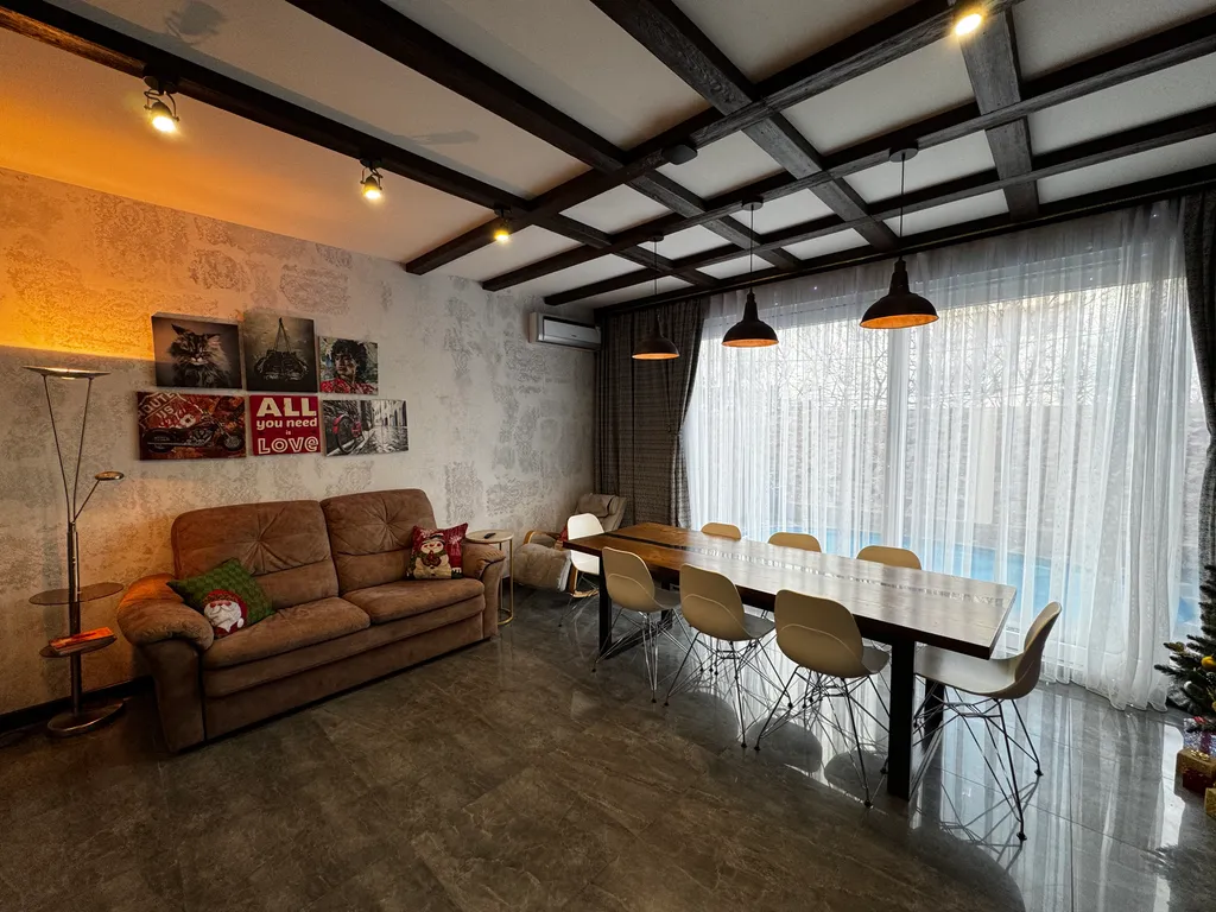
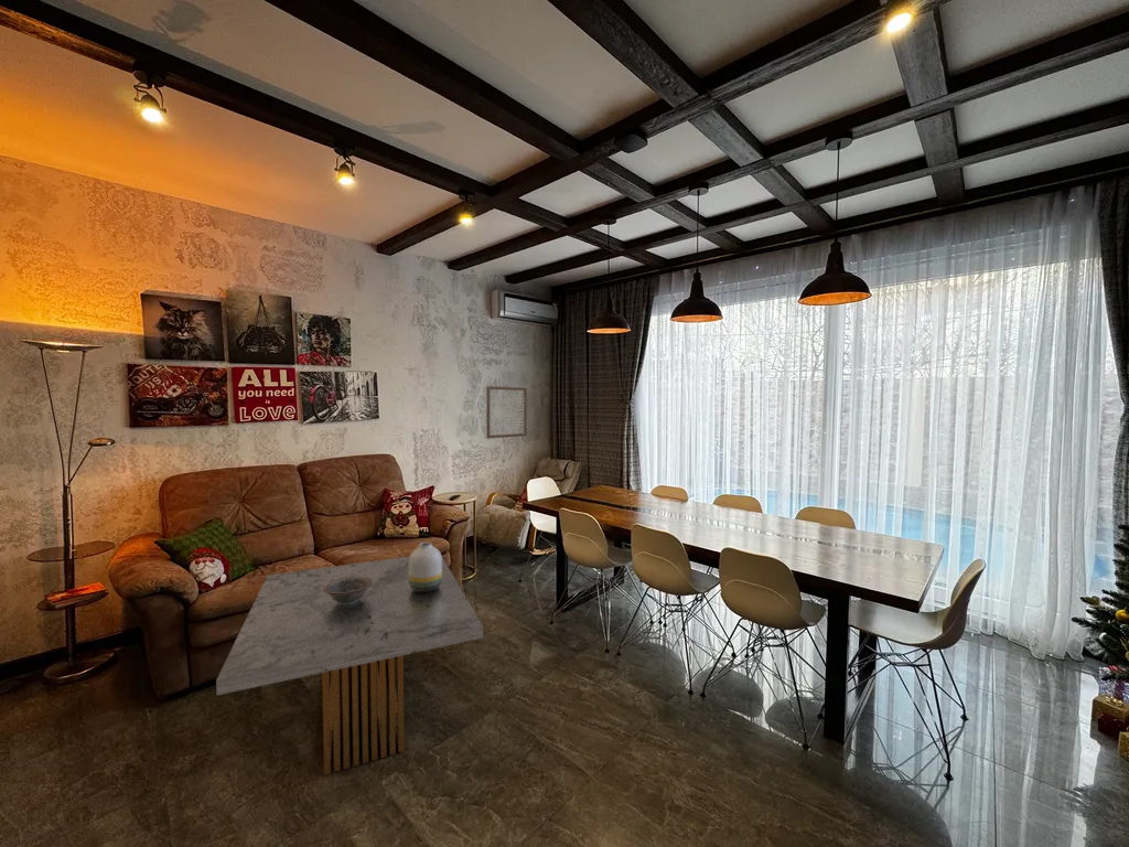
+ coffee table [215,555,484,776]
+ vase [408,542,442,592]
+ decorative bowl [323,577,373,605]
+ wall art [485,385,528,439]
